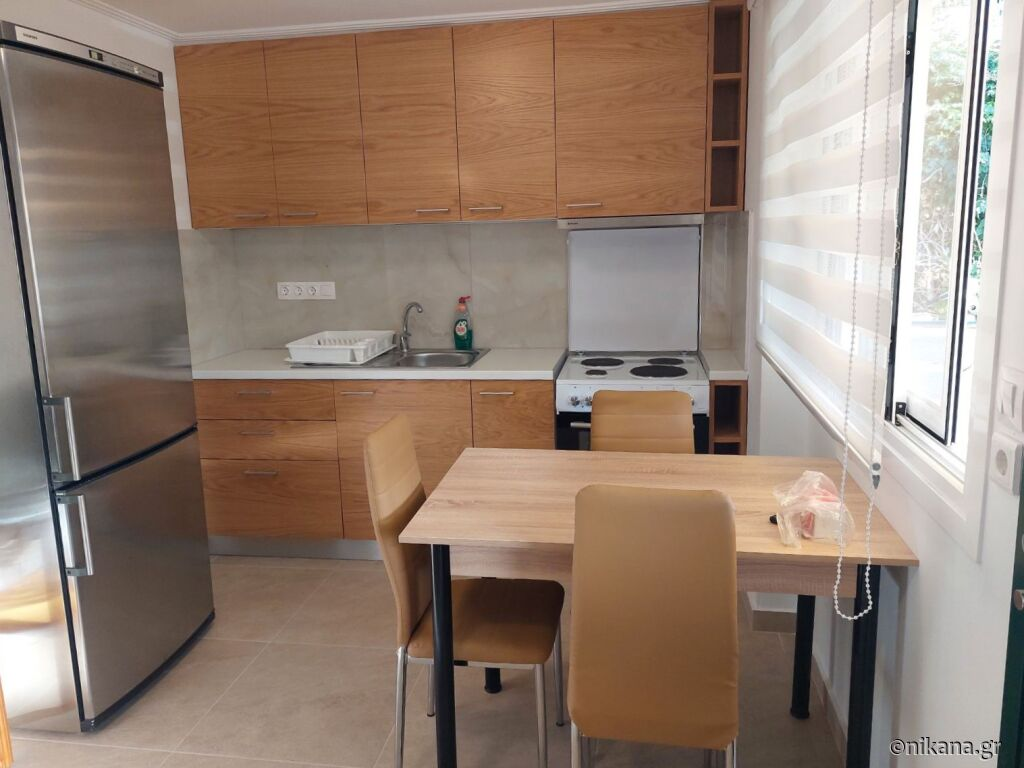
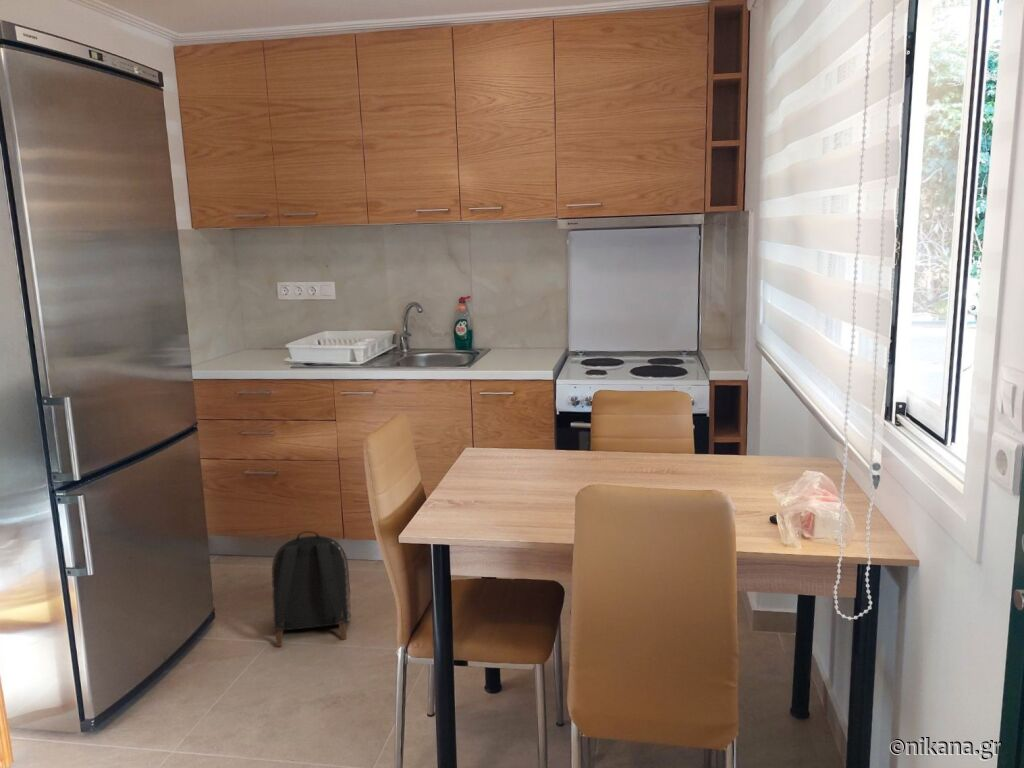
+ backpack [271,530,352,647]
